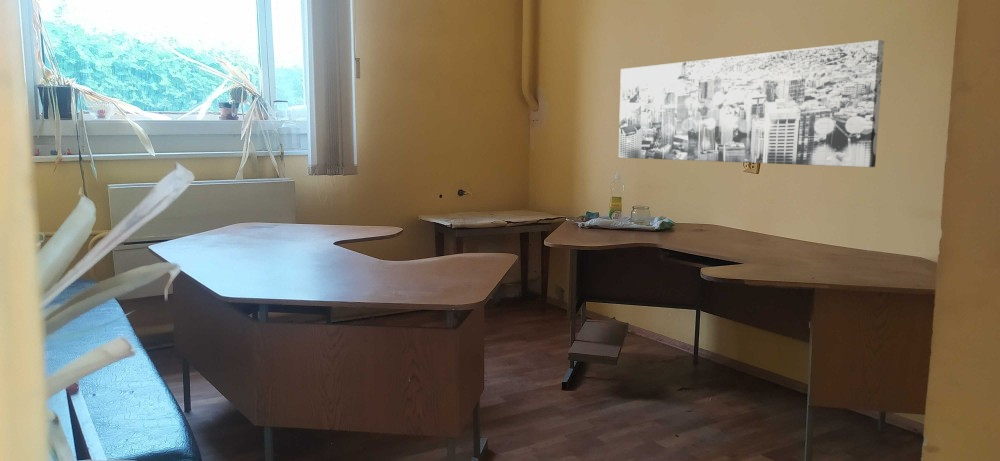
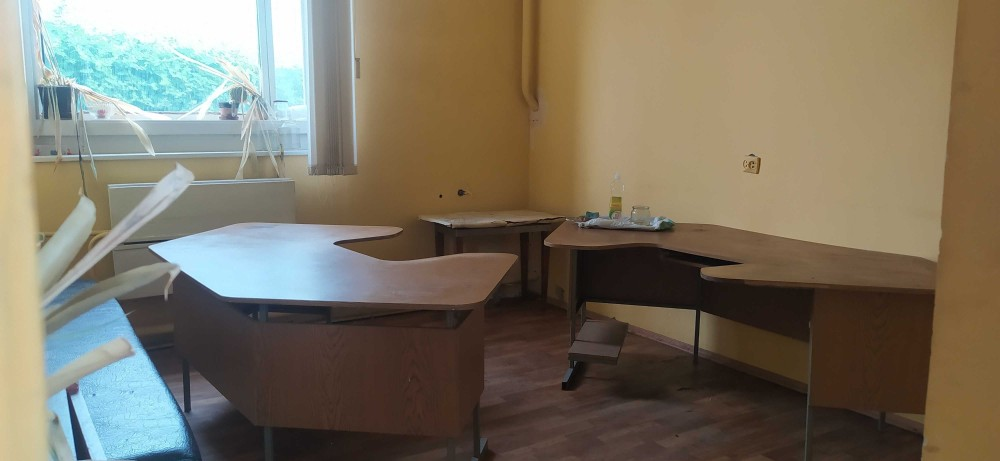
- wall art [618,39,885,168]
